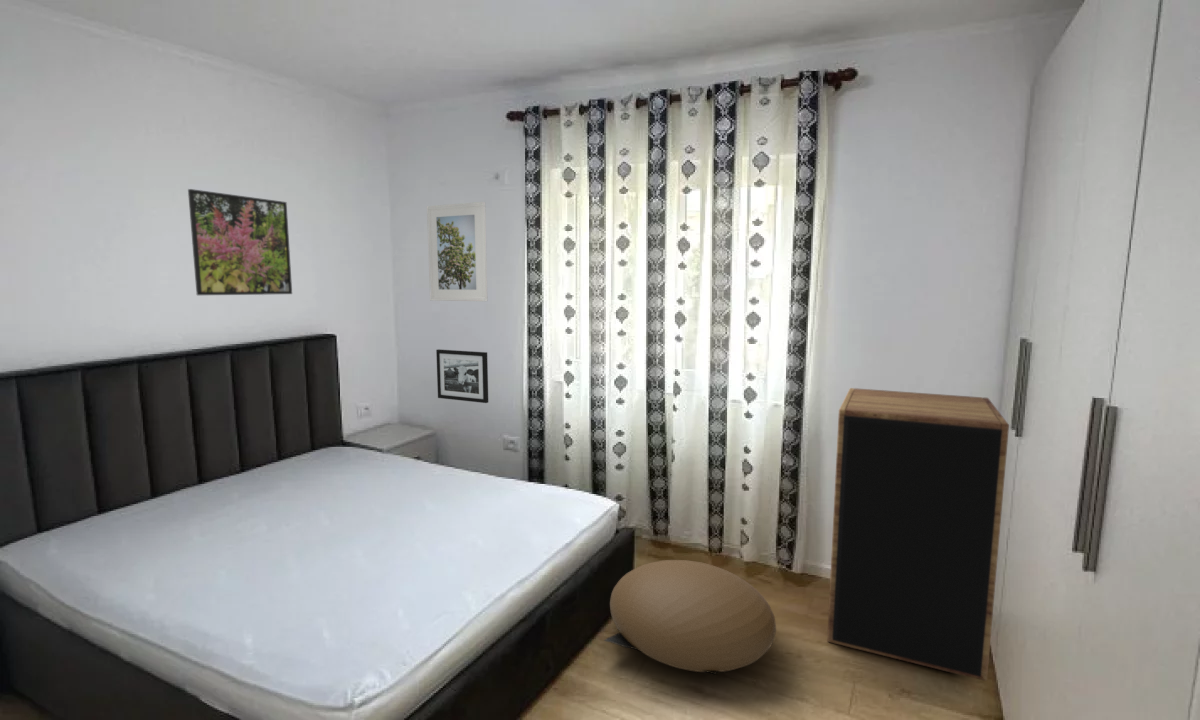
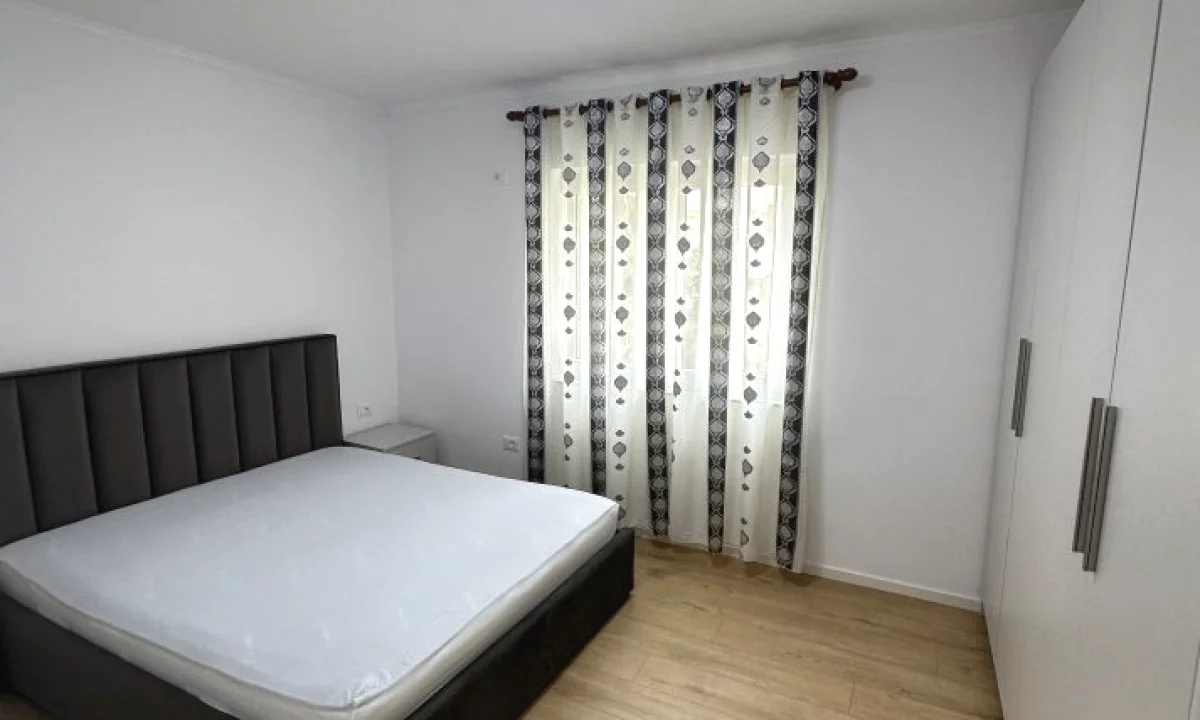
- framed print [426,201,489,302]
- pouf [603,559,777,675]
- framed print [187,188,293,296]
- cabinet [826,387,1010,682]
- picture frame [435,348,489,404]
